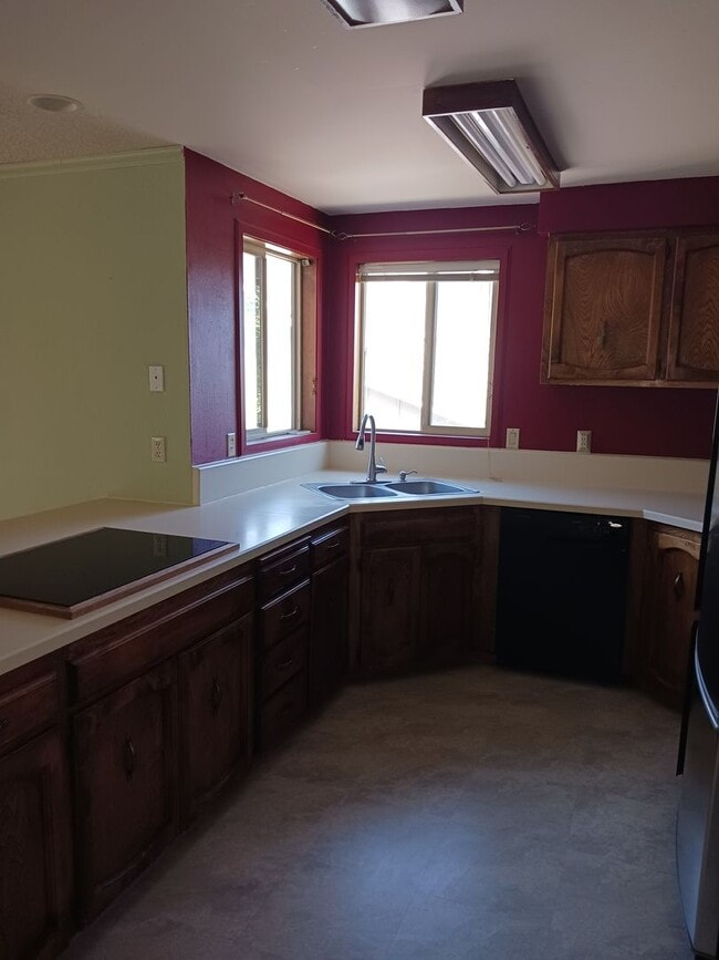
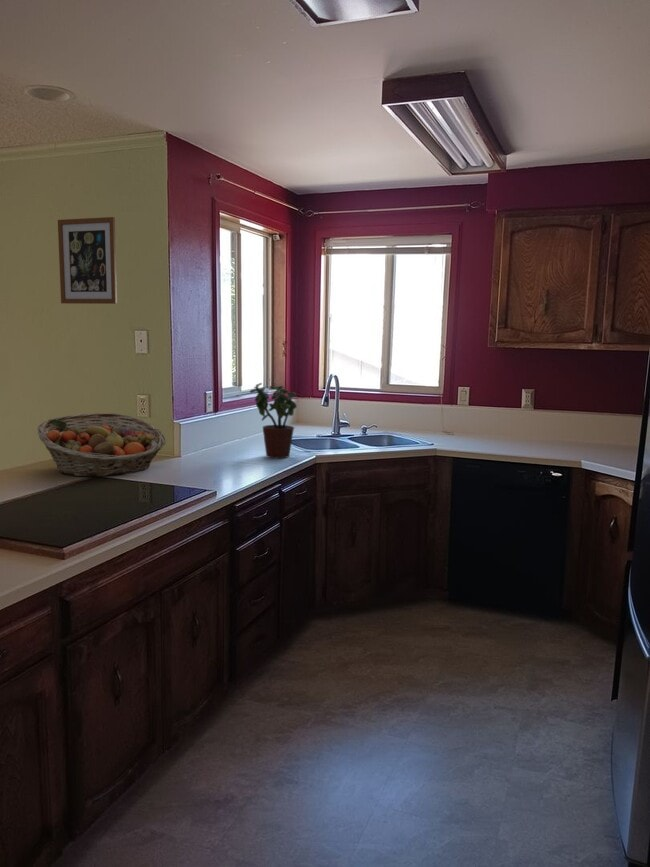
+ fruit basket [37,412,167,478]
+ wall art [57,216,118,305]
+ potted plant [249,382,298,459]
